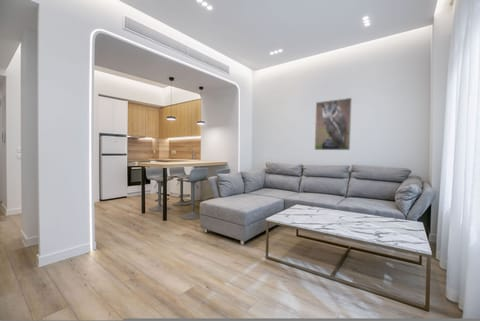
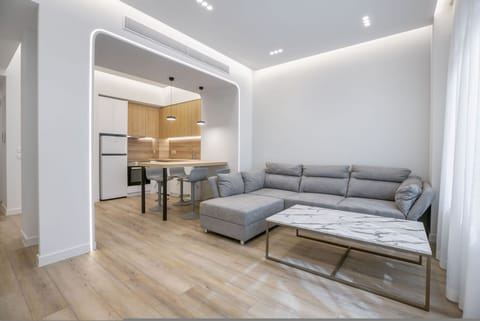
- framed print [314,97,353,151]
